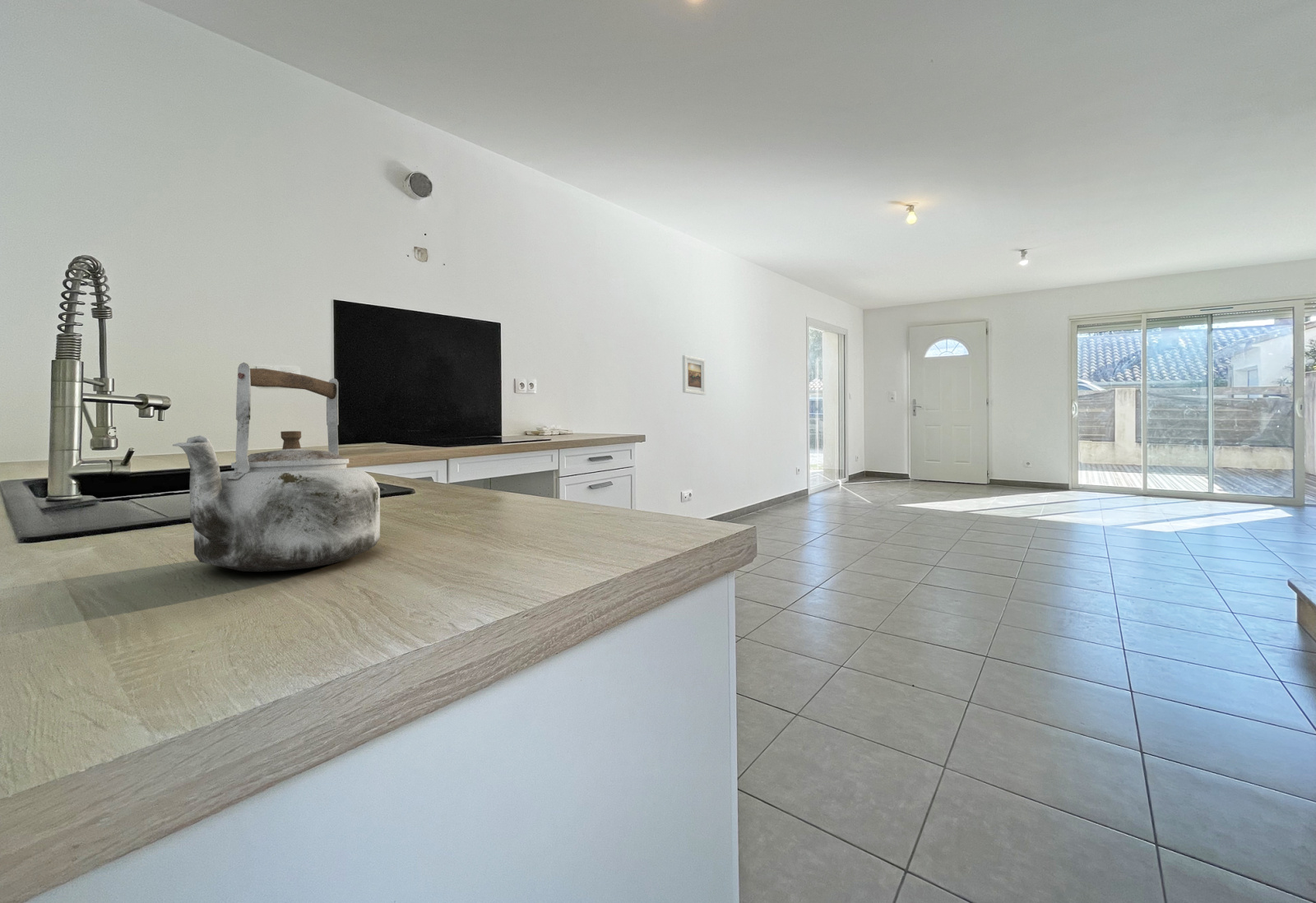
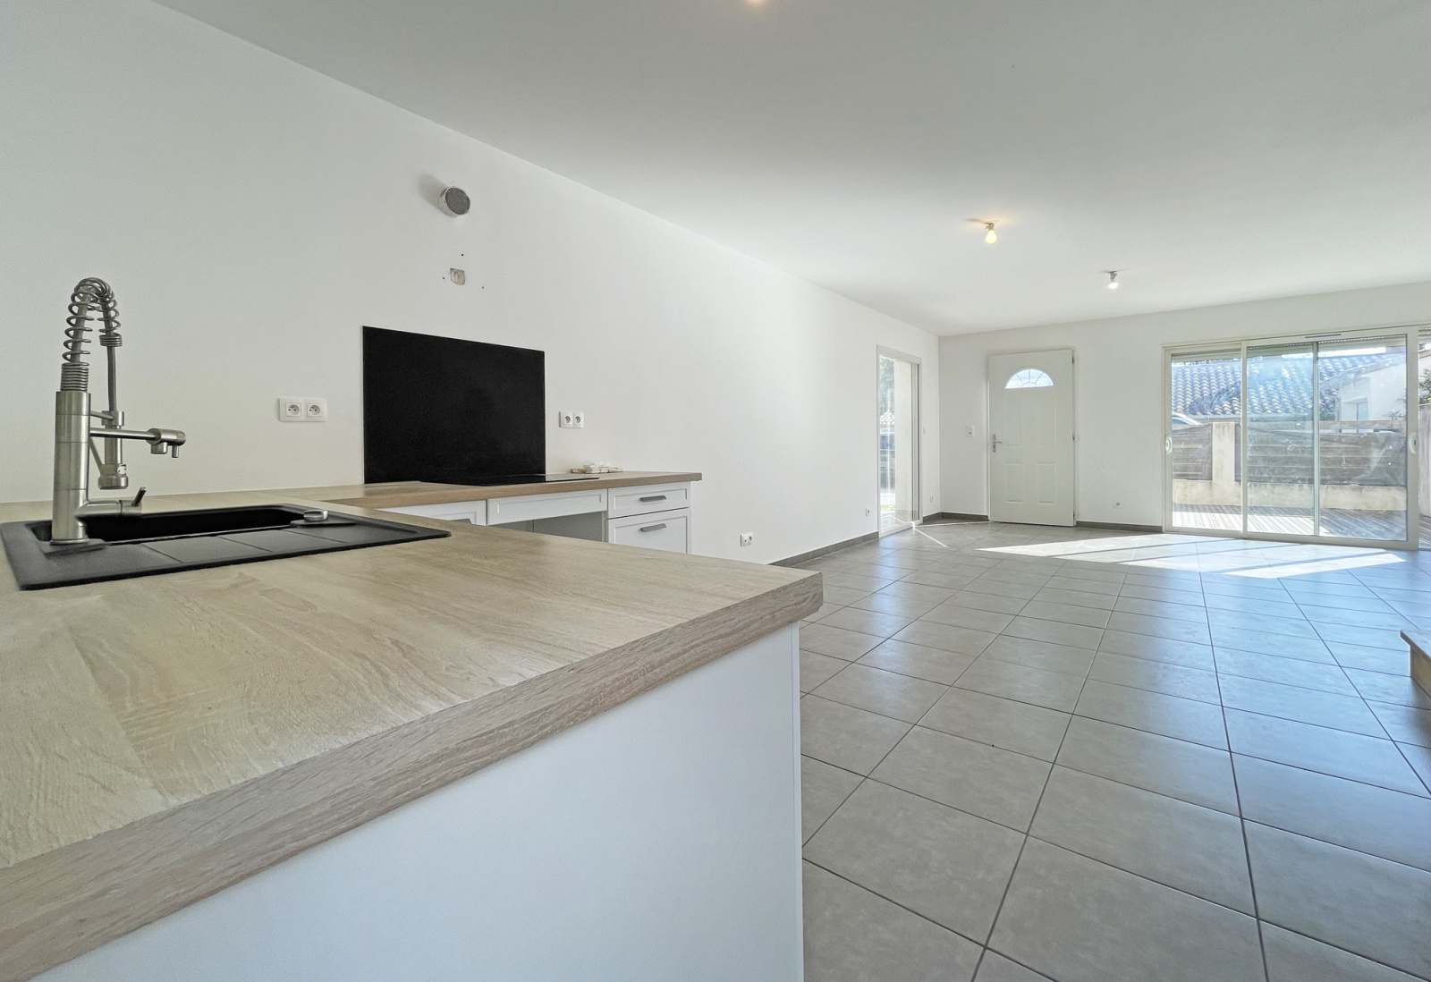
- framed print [682,354,707,396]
- kettle [172,362,381,572]
